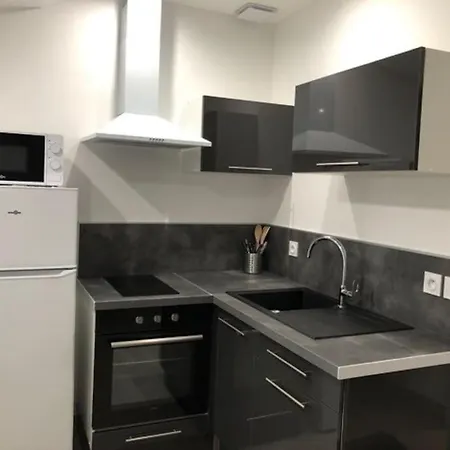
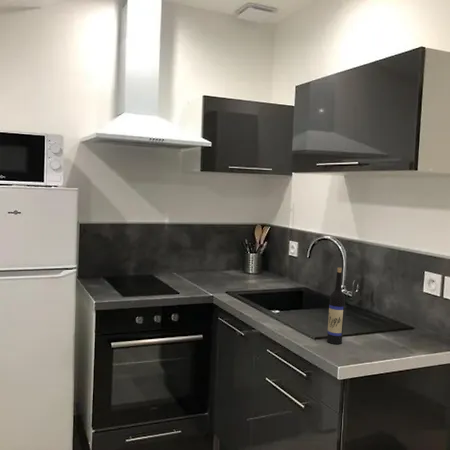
+ wine bottle [326,267,346,345]
